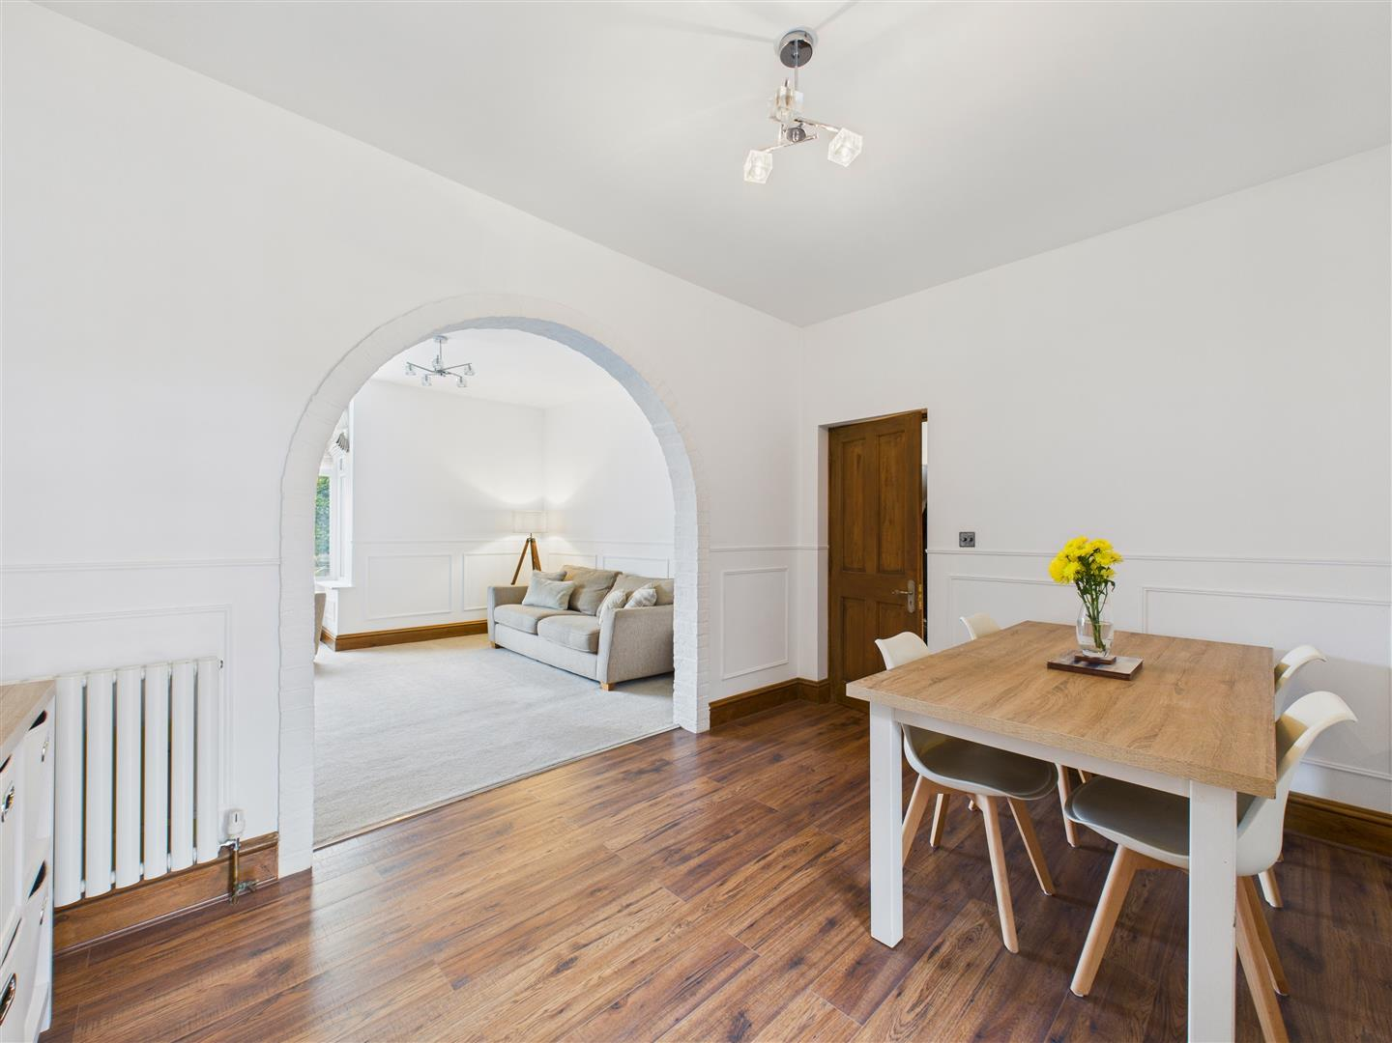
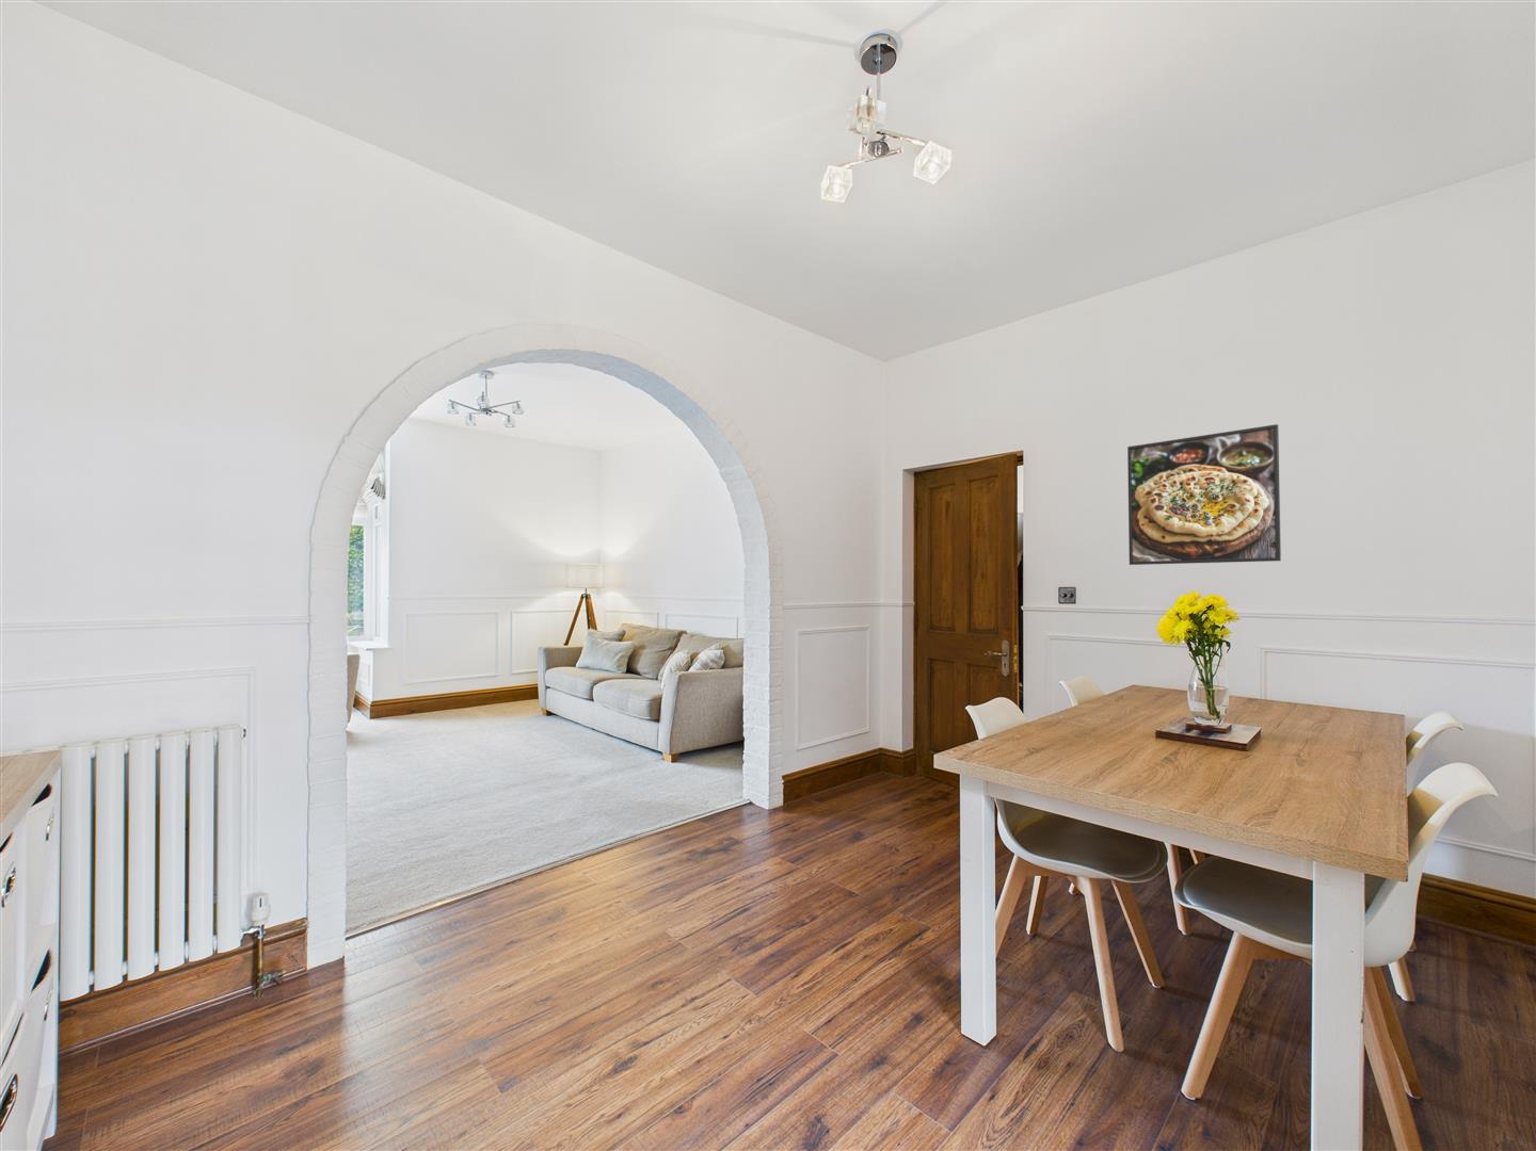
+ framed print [1126,423,1282,566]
